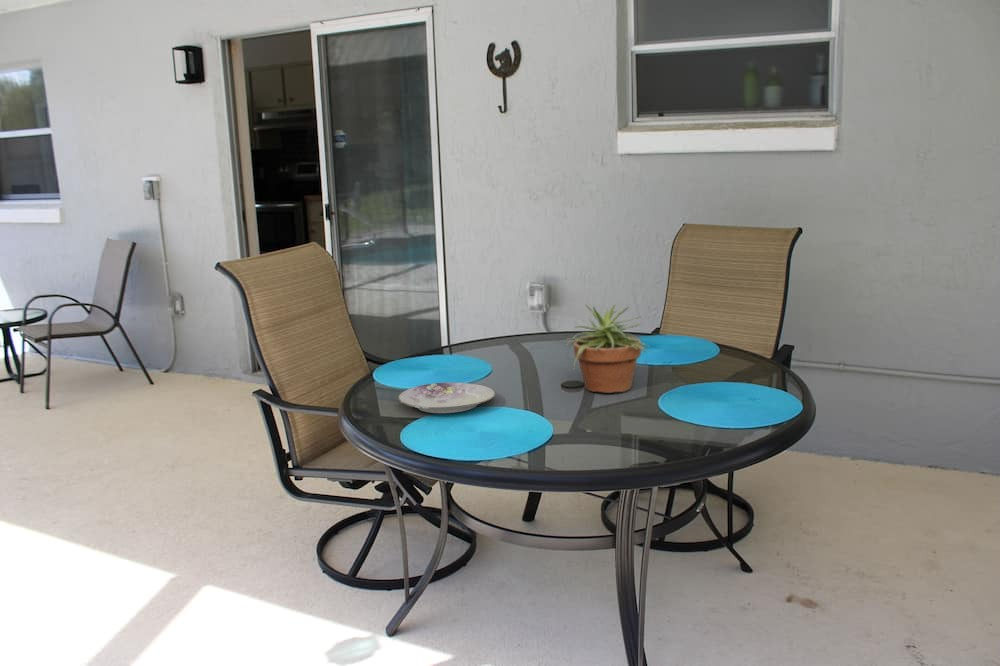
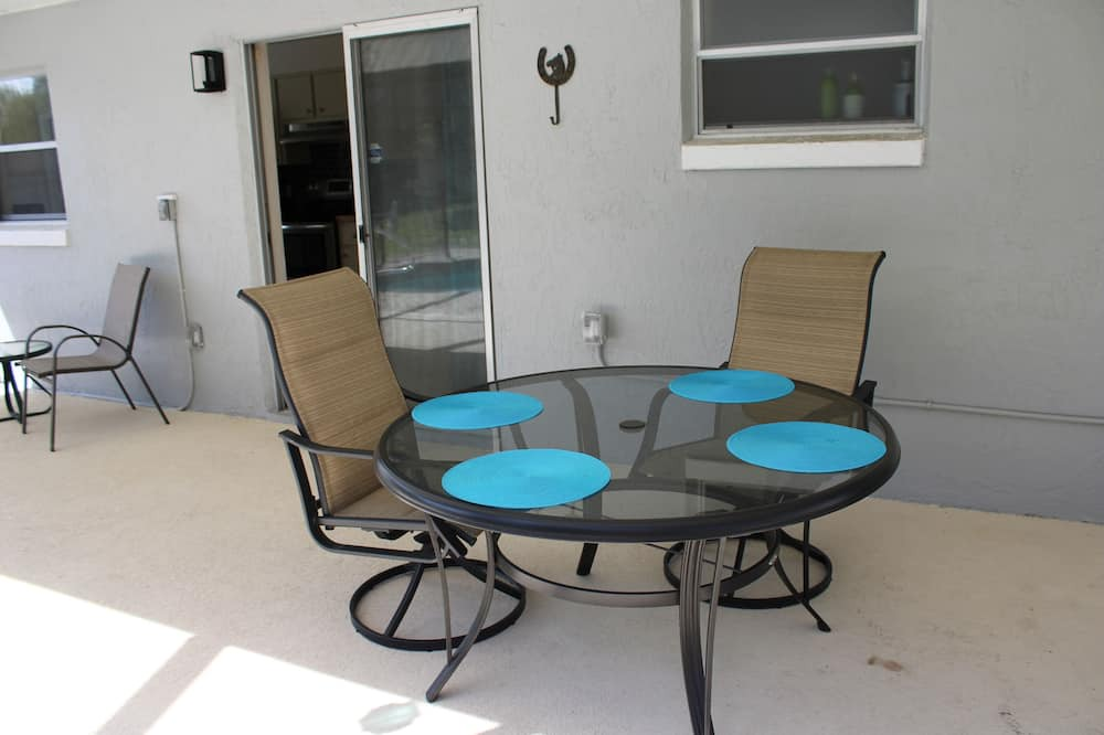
- potted plant [565,303,649,394]
- plate [397,381,497,414]
